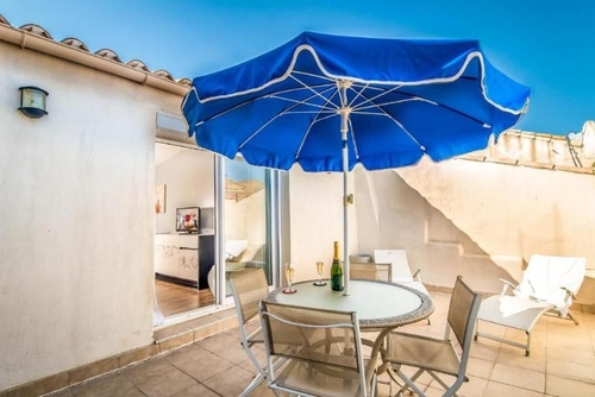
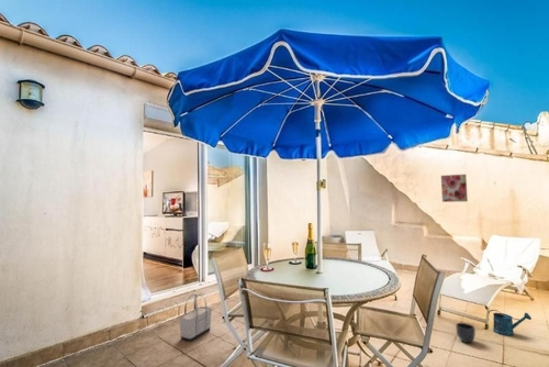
+ planter [455,322,477,344]
+ watering can [488,309,533,337]
+ shopping bag [178,292,213,343]
+ wall art [440,174,469,203]
